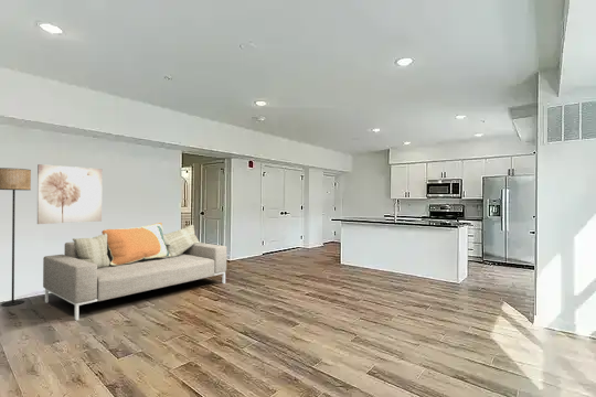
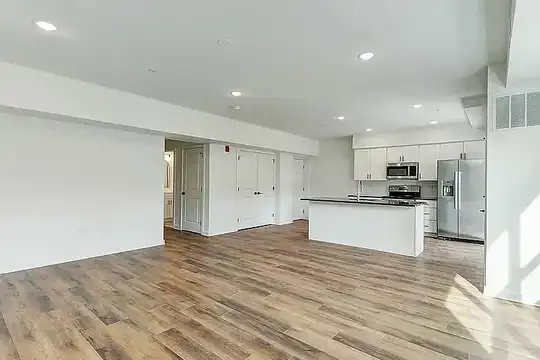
- wall art [36,163,103,225]
- floor lamp [0,167,32,308]
- sofa [42,222,227,321]
